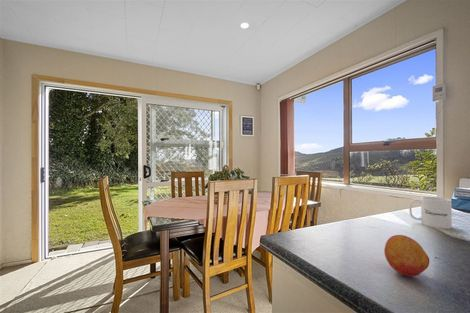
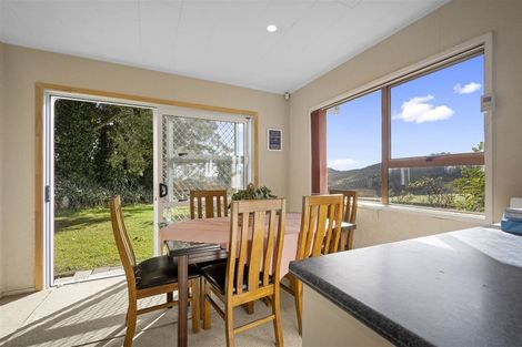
- fruit [383,234,430,277]
- mug [408,196,453,230]
